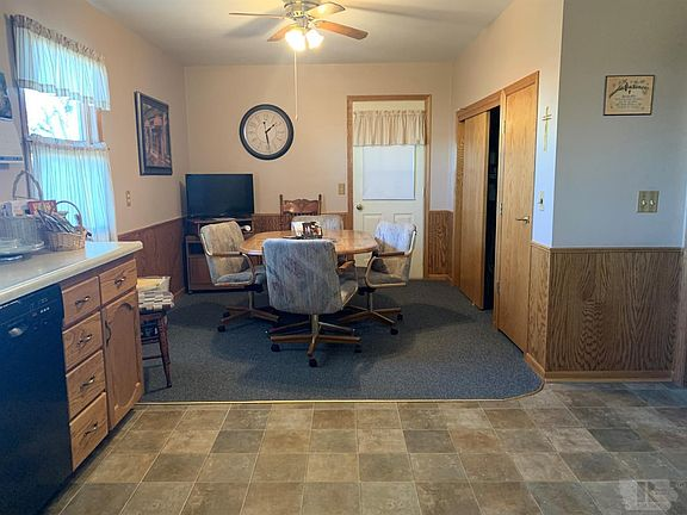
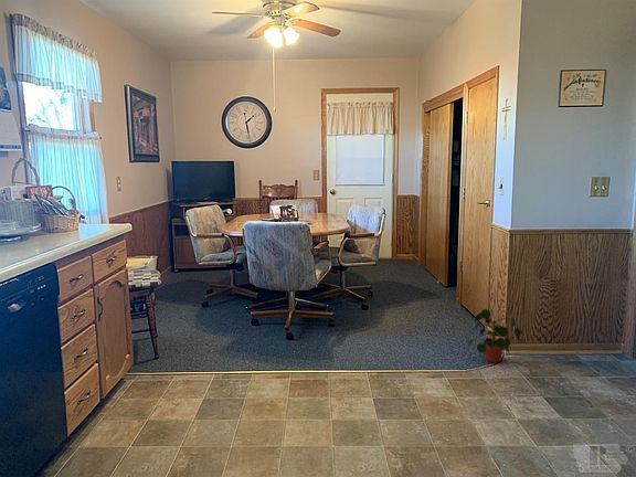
+ potted plant [467,308,522,363]
